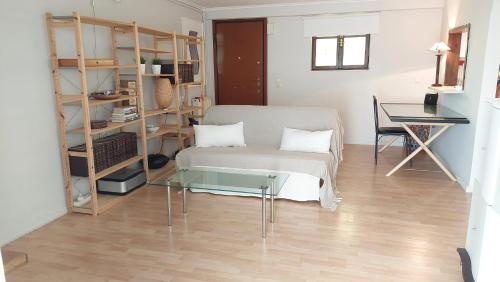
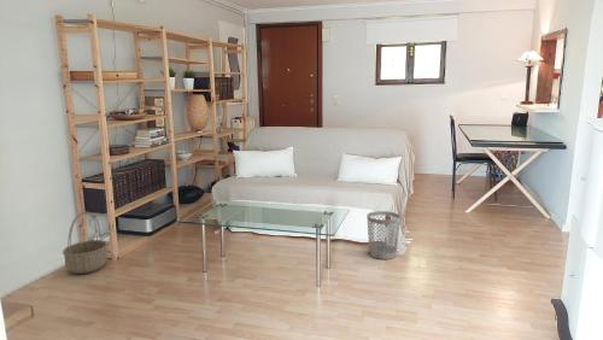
+ wastebasket [365,210,402,260]
+ basket [62,211,110,275]
